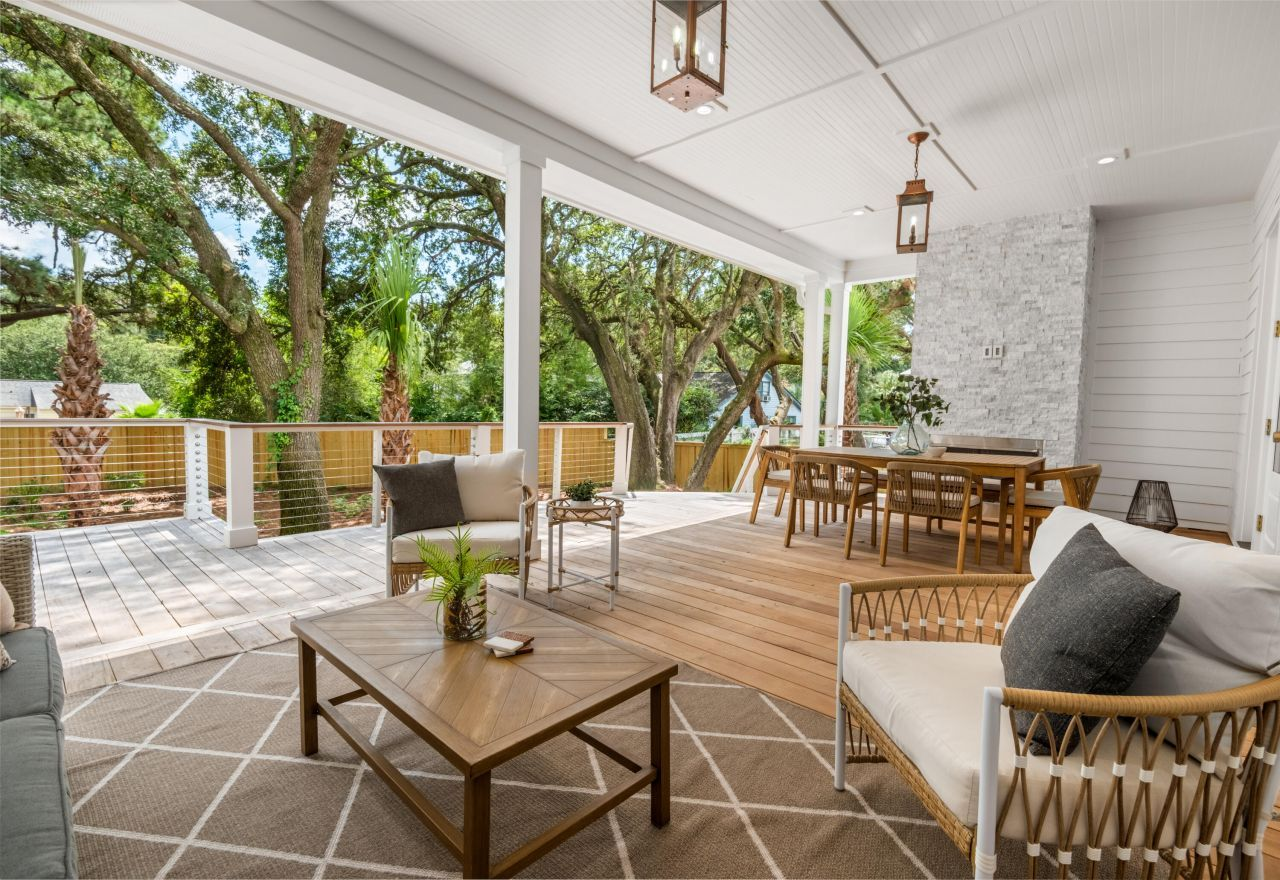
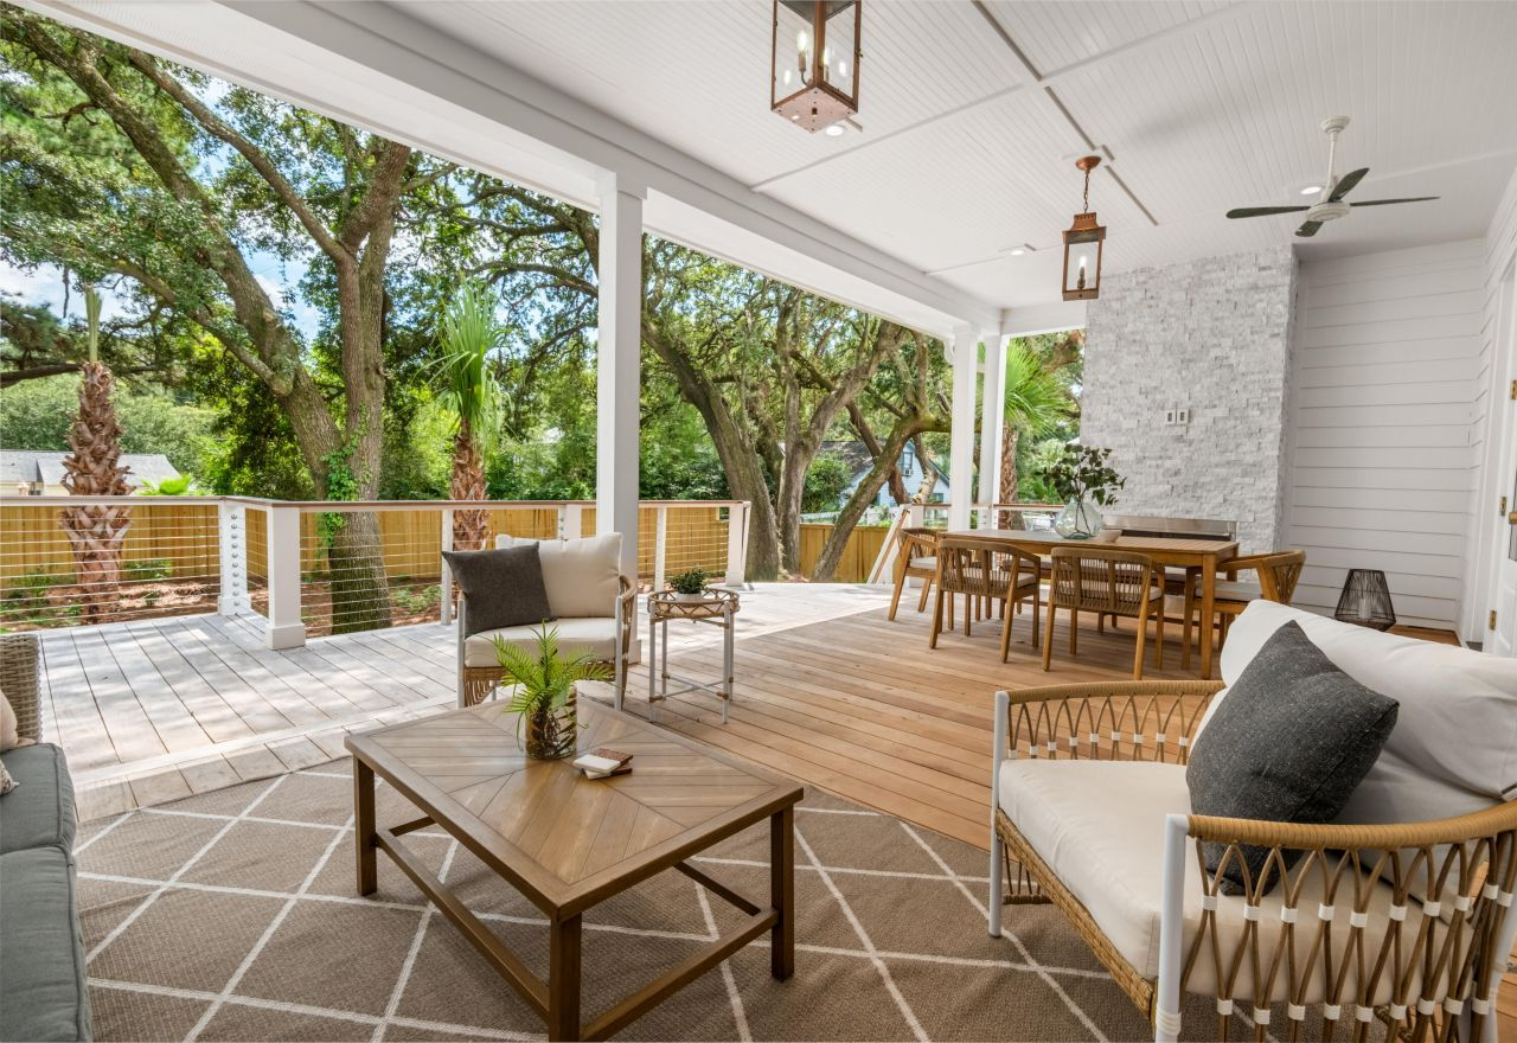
+ ceiling fan [1224,115,1442,238]
